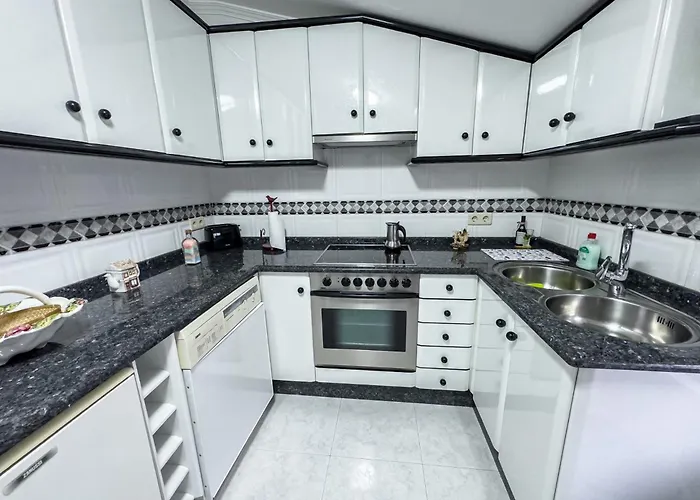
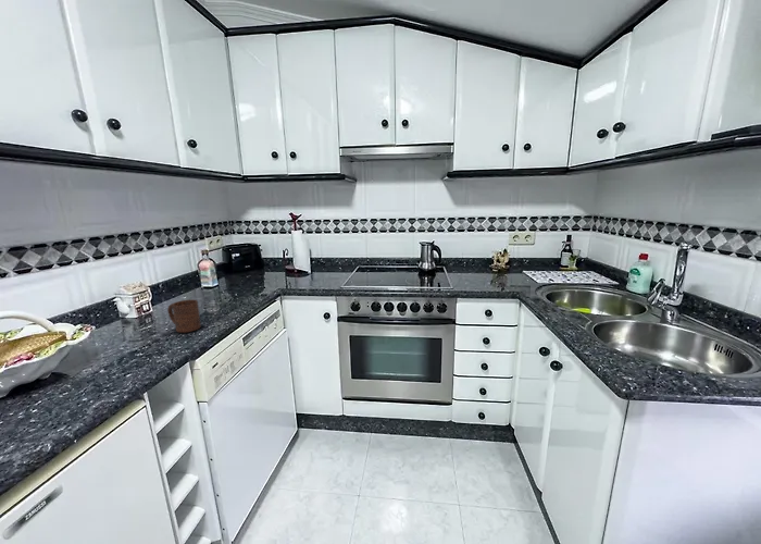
+ cup [166,298,202,334]
